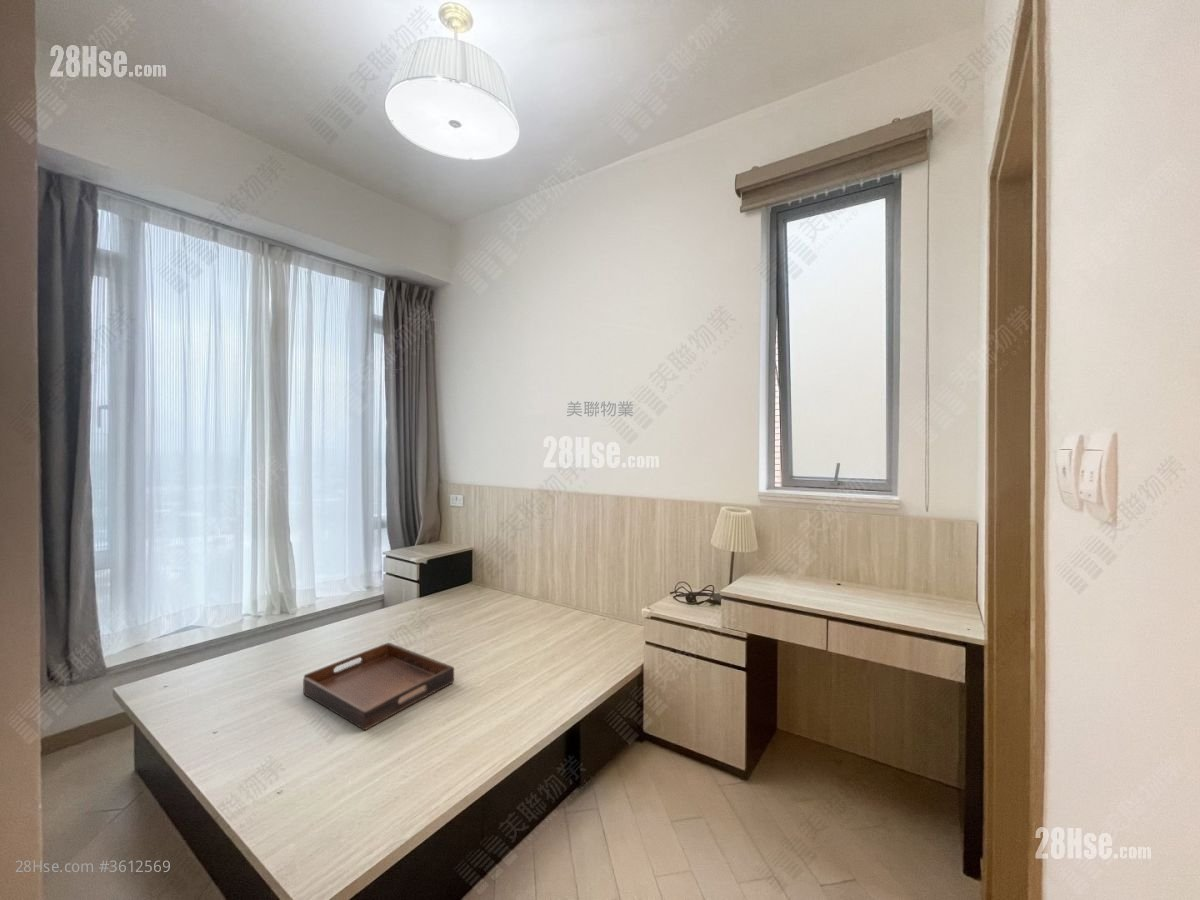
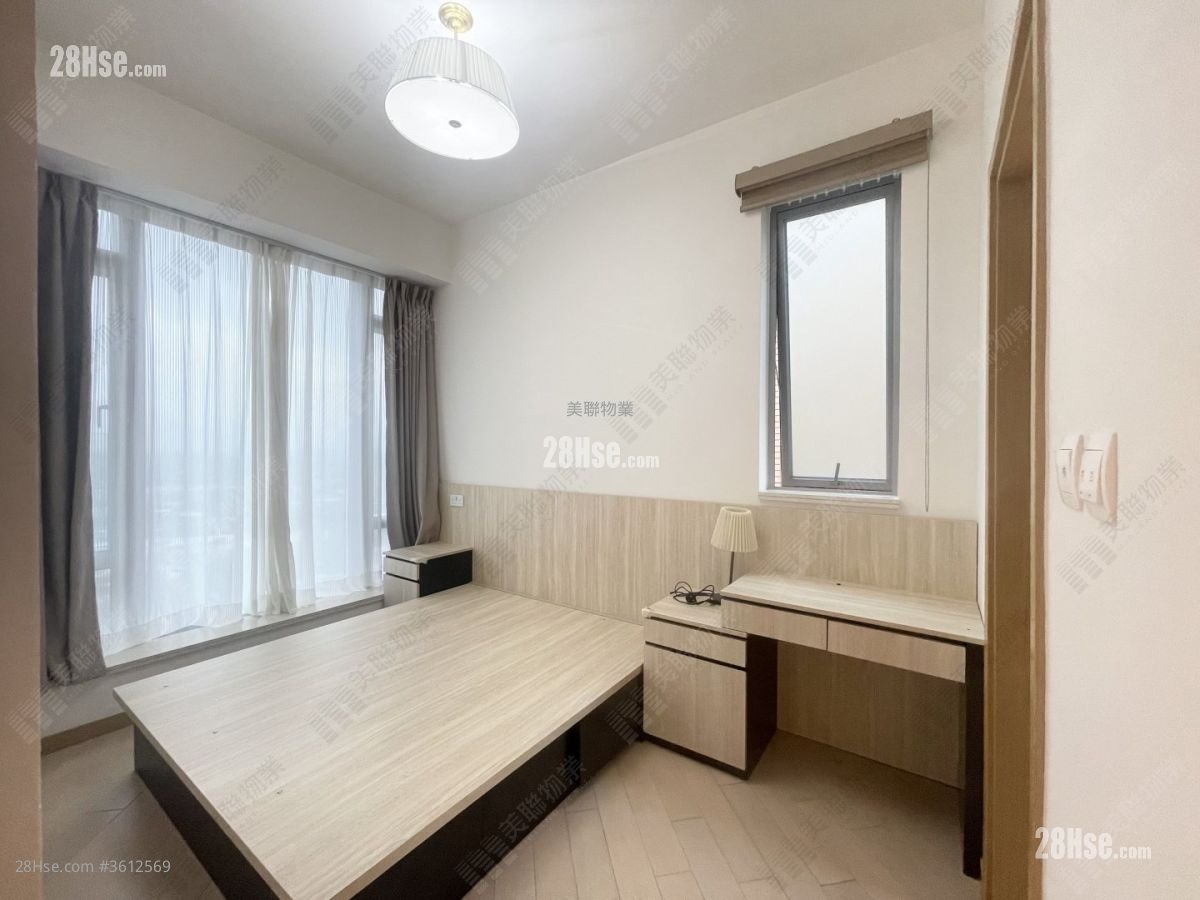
- serving tray [302,642,455,731]
